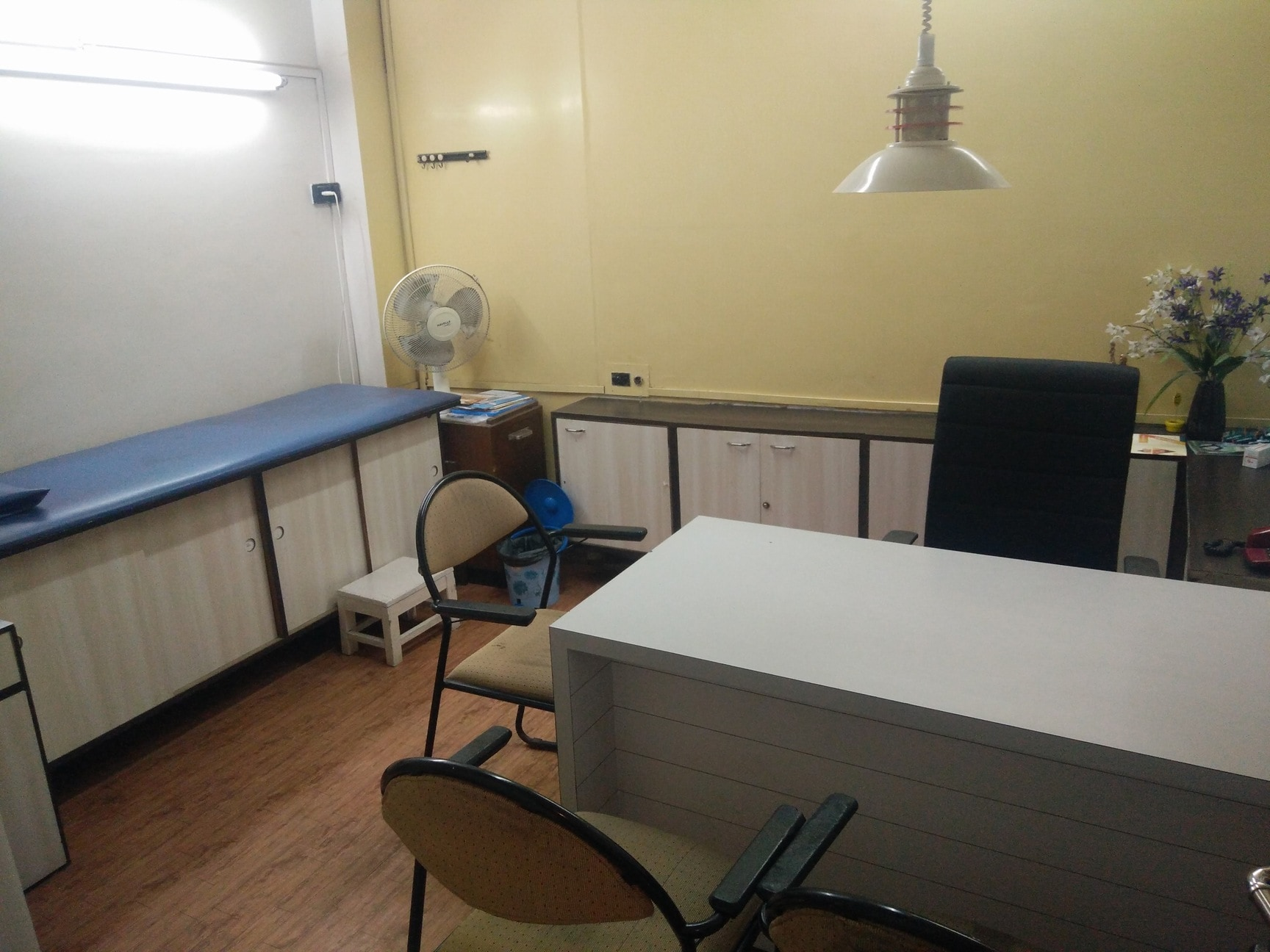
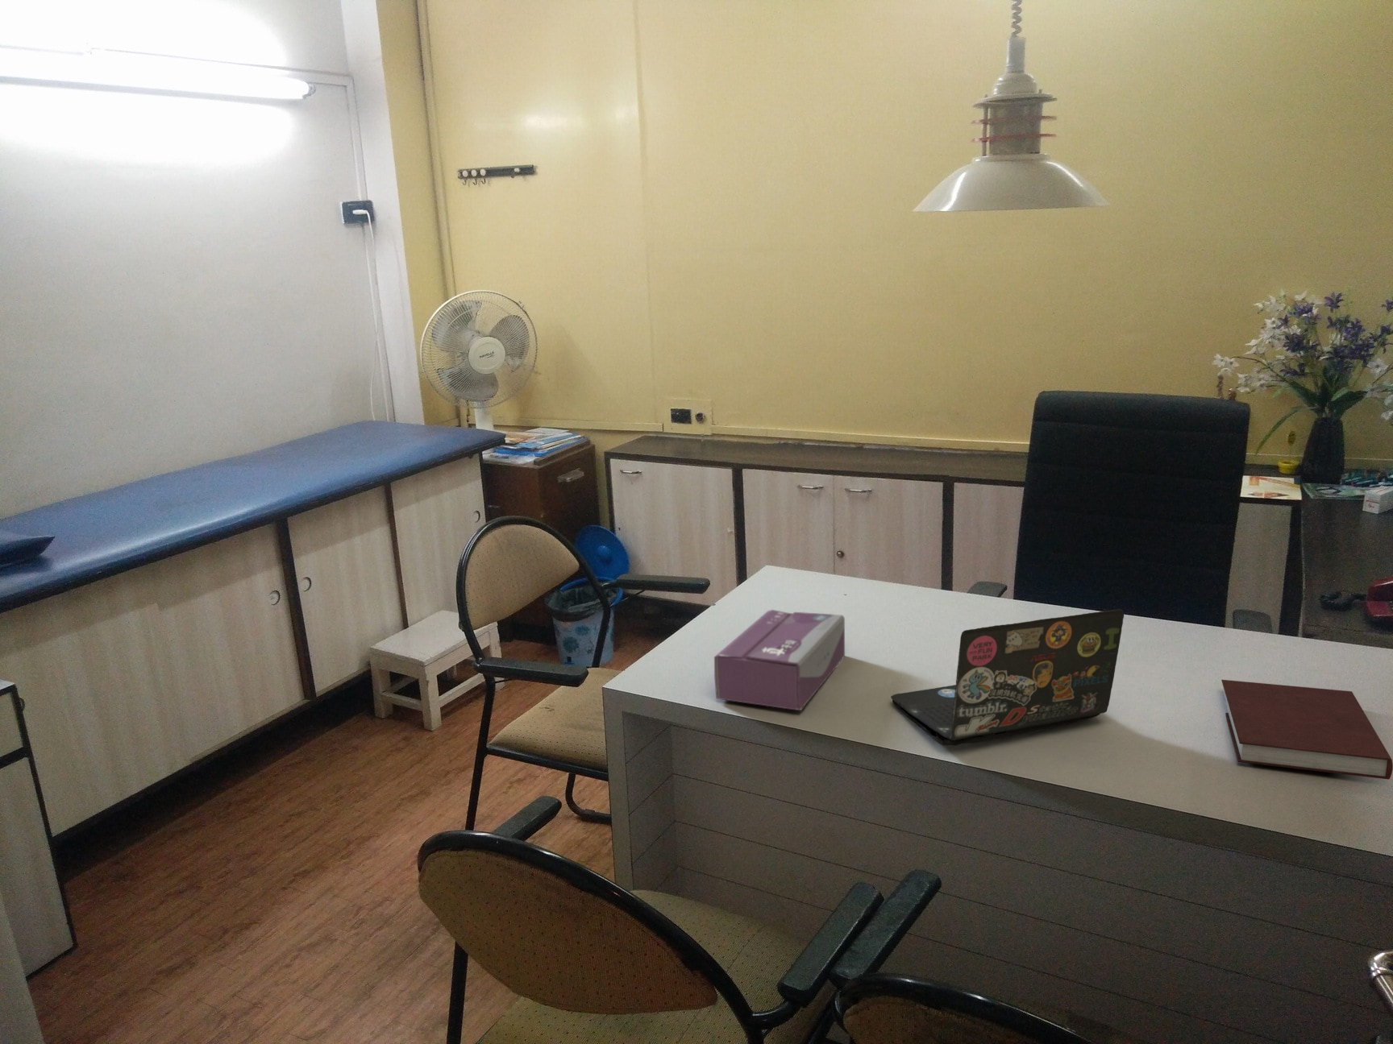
+ notebook [1221,679,1393,781]
+ tissue box [713,609,846,712]
+ laptop [890,609,1124,747]
